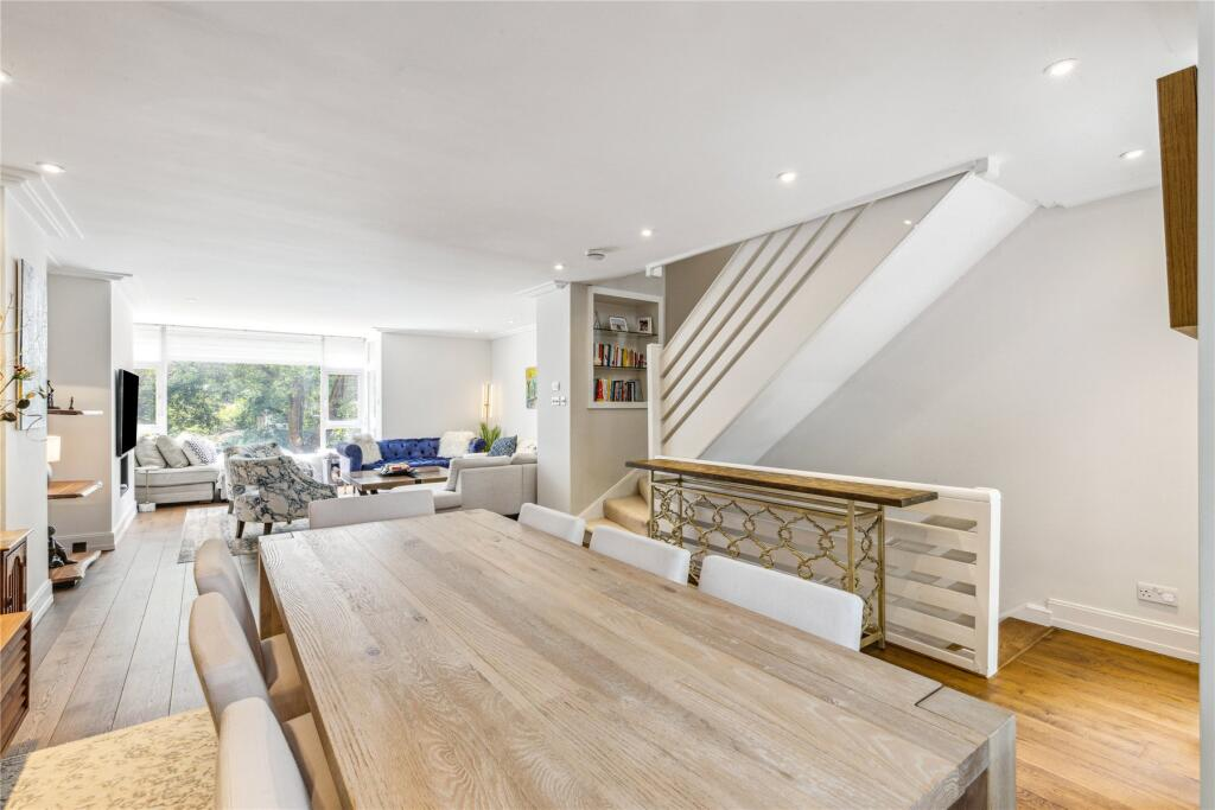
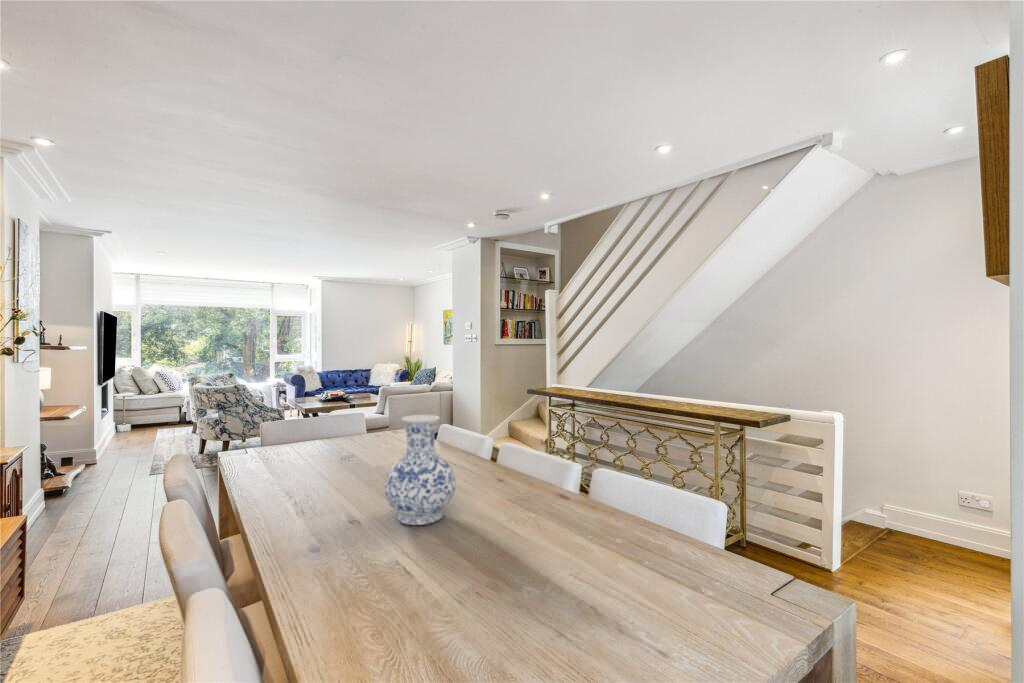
+ vase [383,414,457,526]
